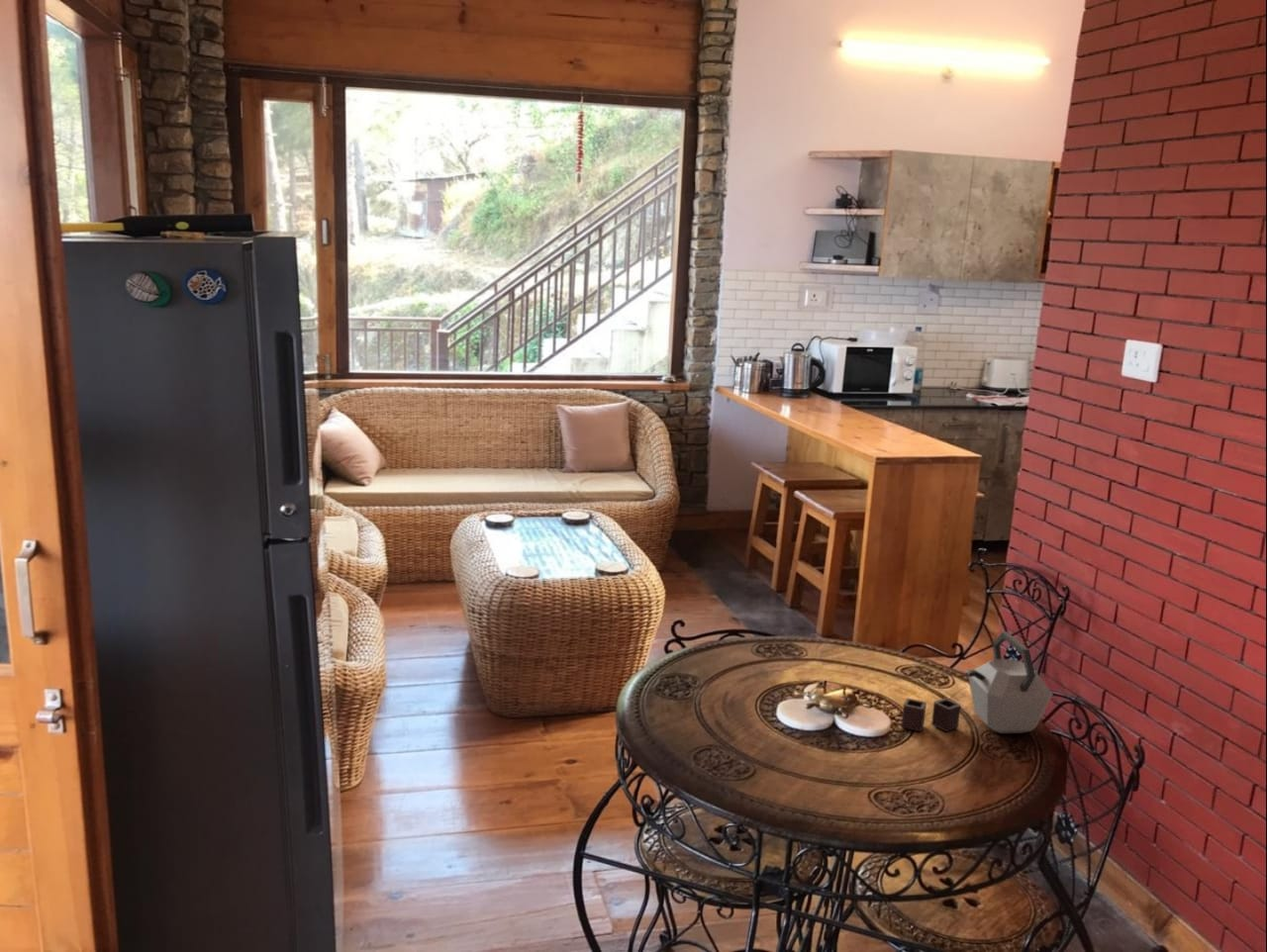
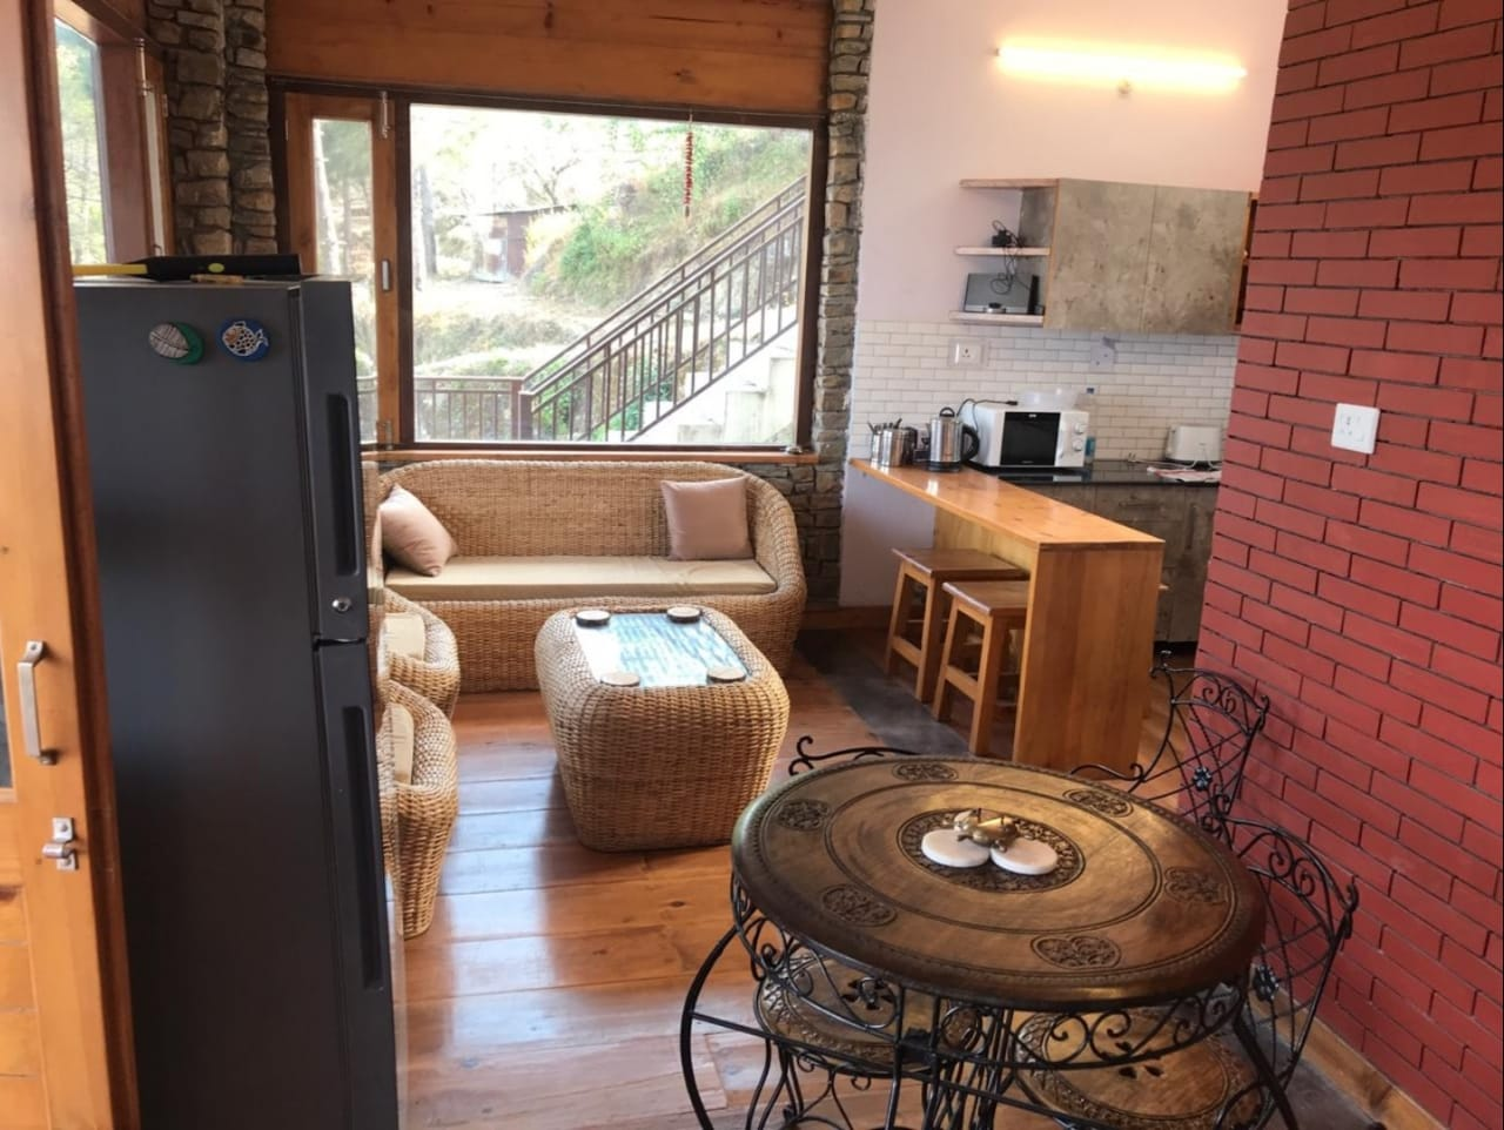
- kettle [901,631,1054,734]
